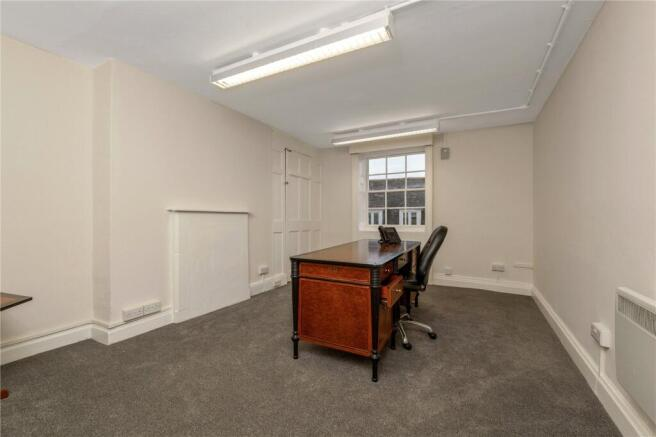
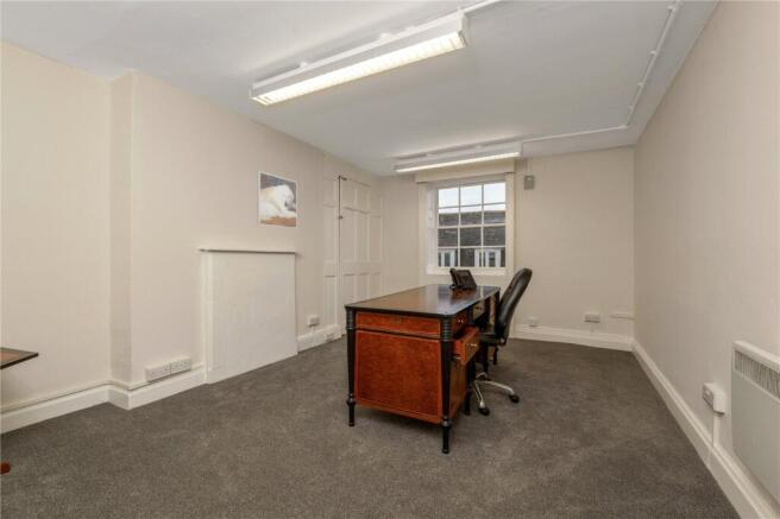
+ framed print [257,171,298,229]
